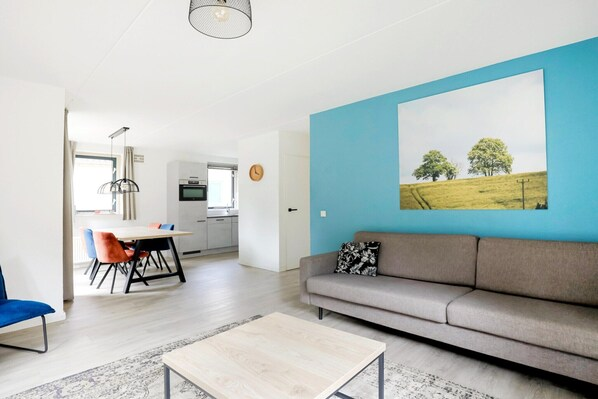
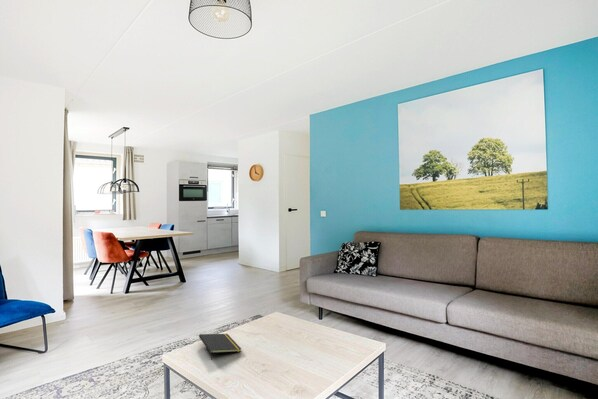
+ notepad [198,333,242,361]
